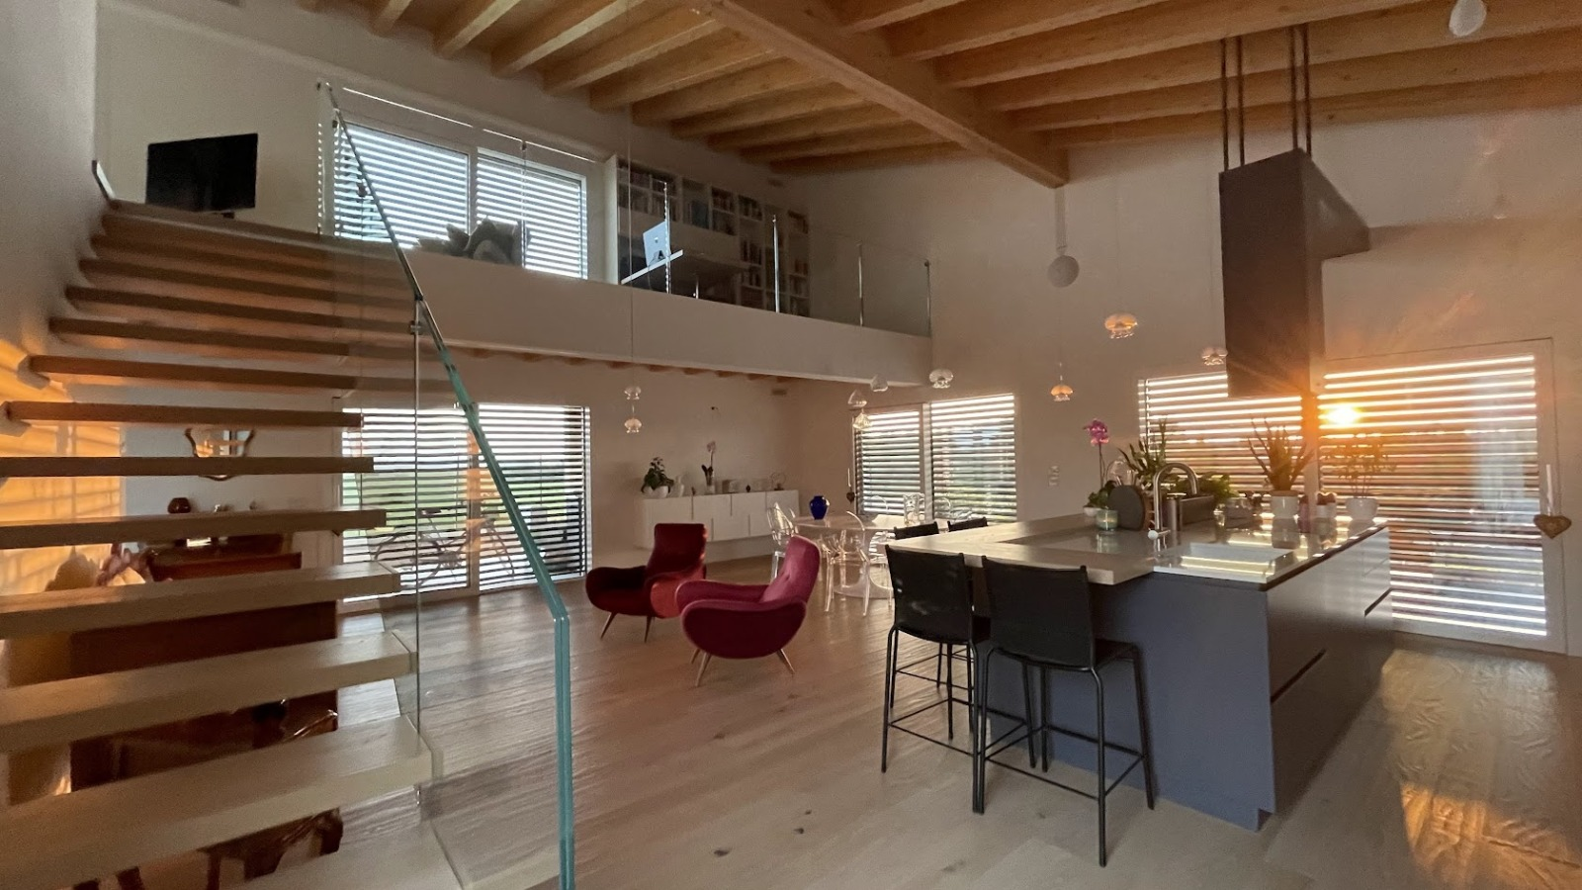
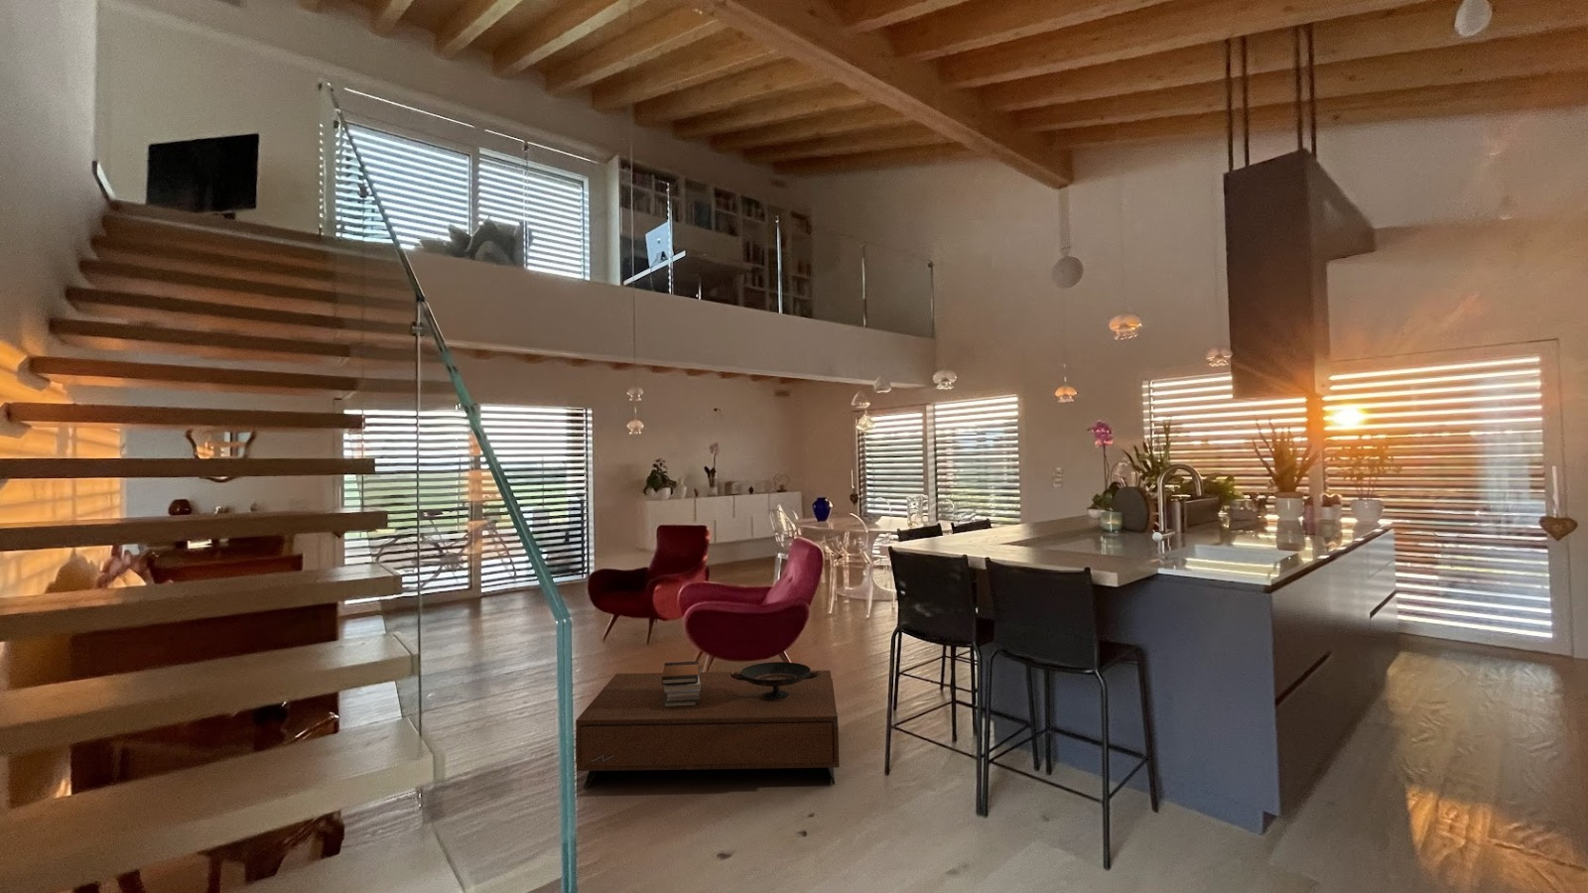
+ coffee table [575,669,840,788]
+ book stack [662,660,701,708]
+ decorative bowl [731,661,822,700]
